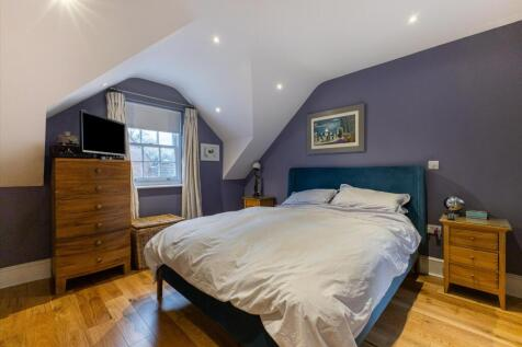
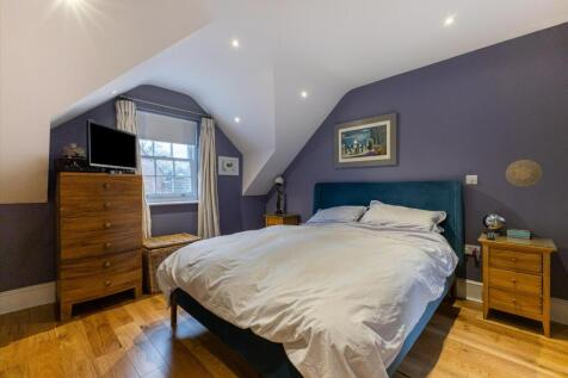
+ decorative plate [505,159,543,187]
